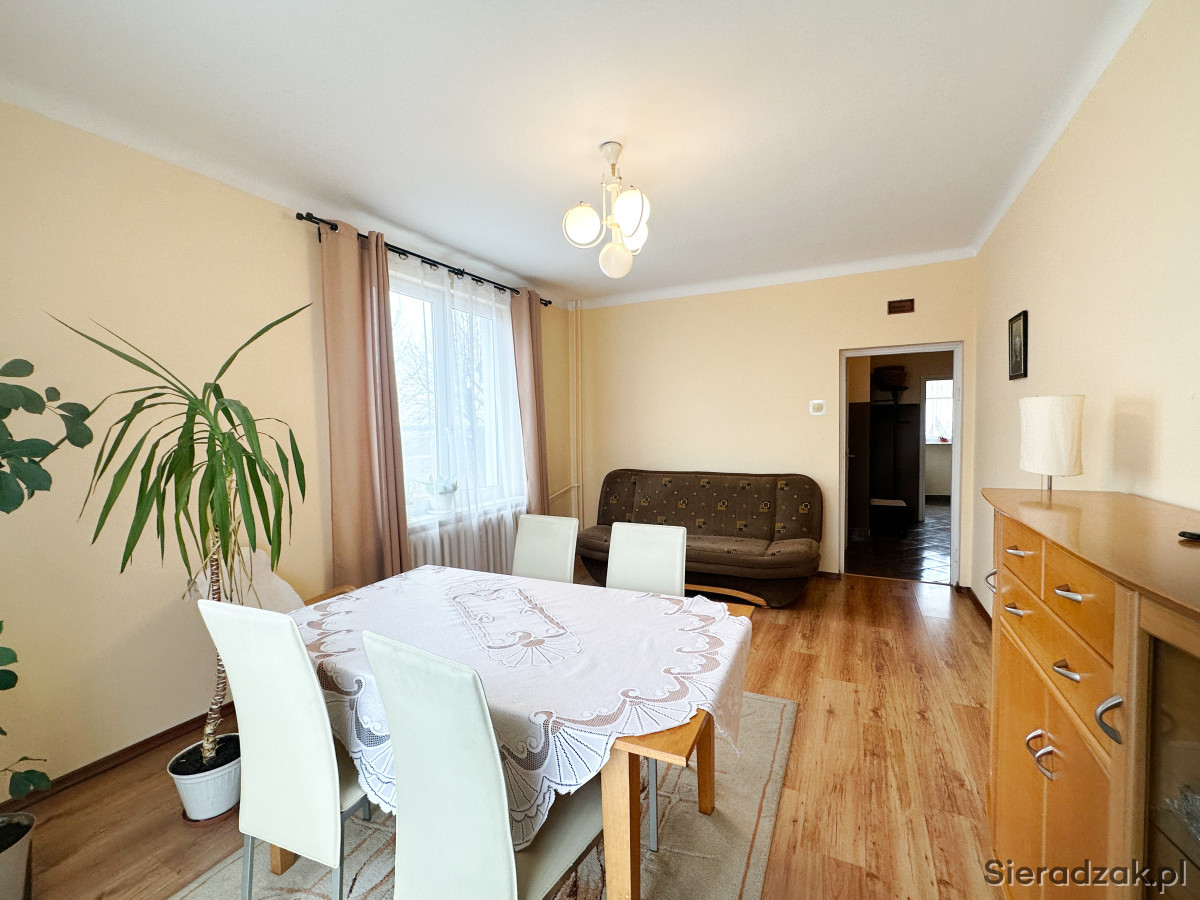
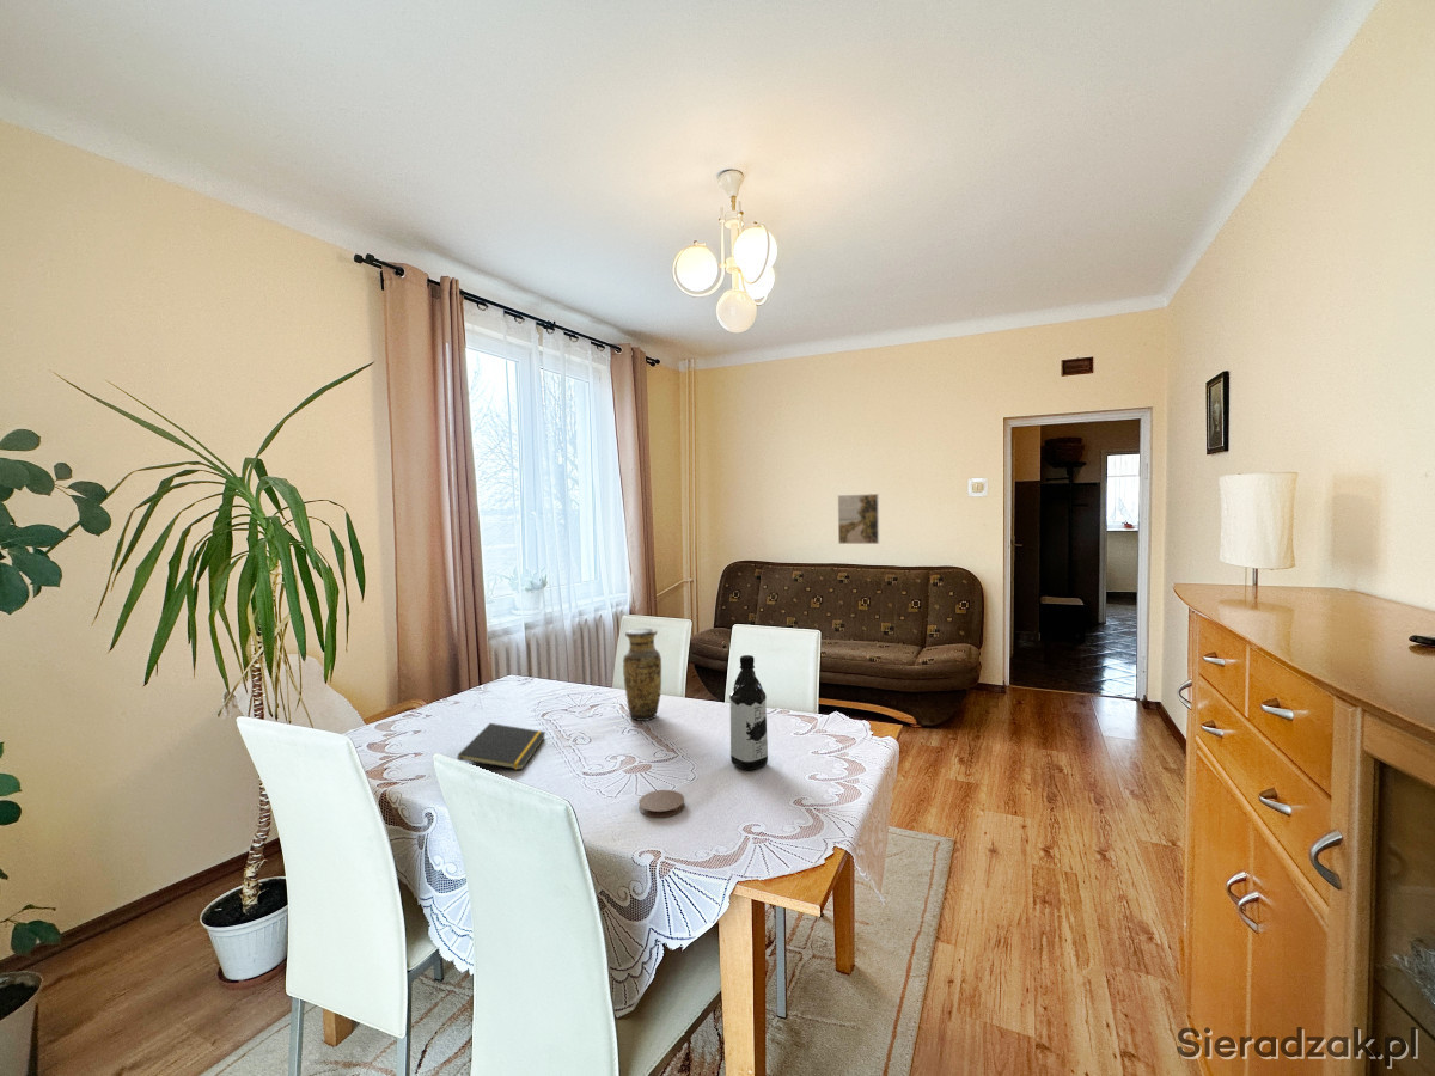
+ coaster [637,789,685,819]
+ notepad [457,722,548,771]
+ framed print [837,493,880,545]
+ water bottle [728,654,769,771]
+ vase [622,628,662,722]
